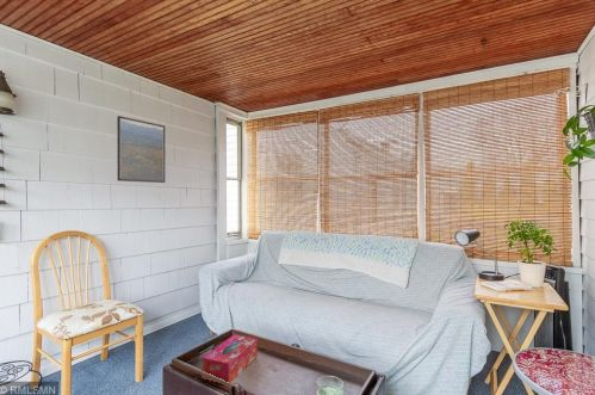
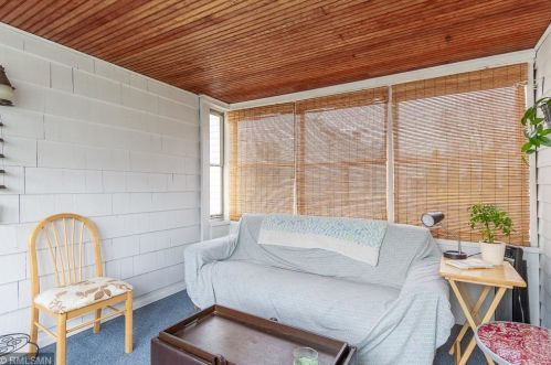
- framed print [116,115,167,184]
- tissue box [202,333,259,384]
